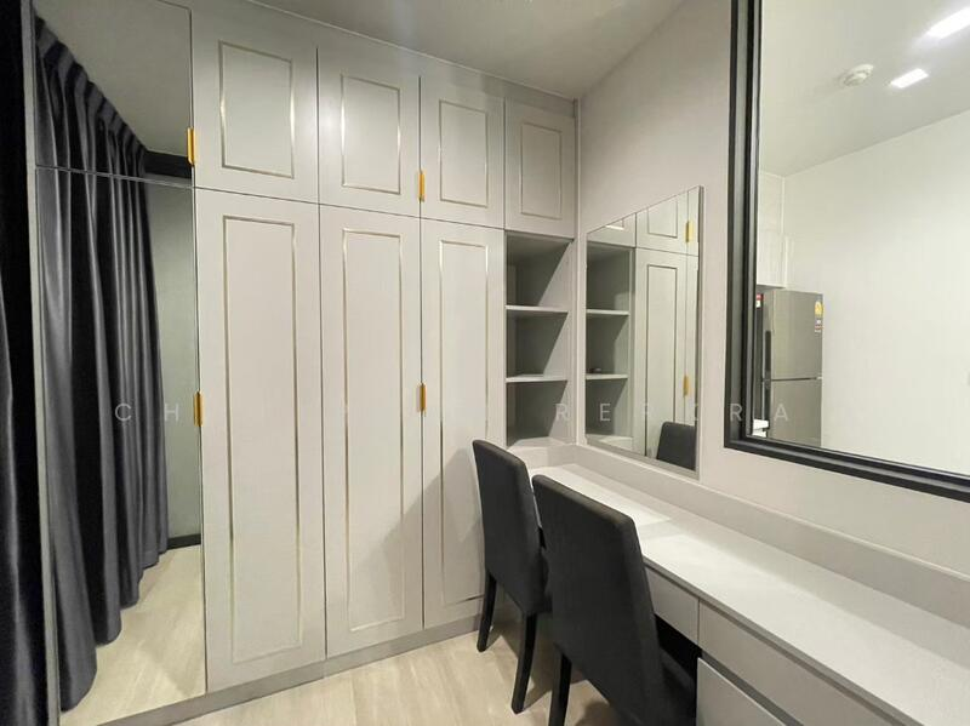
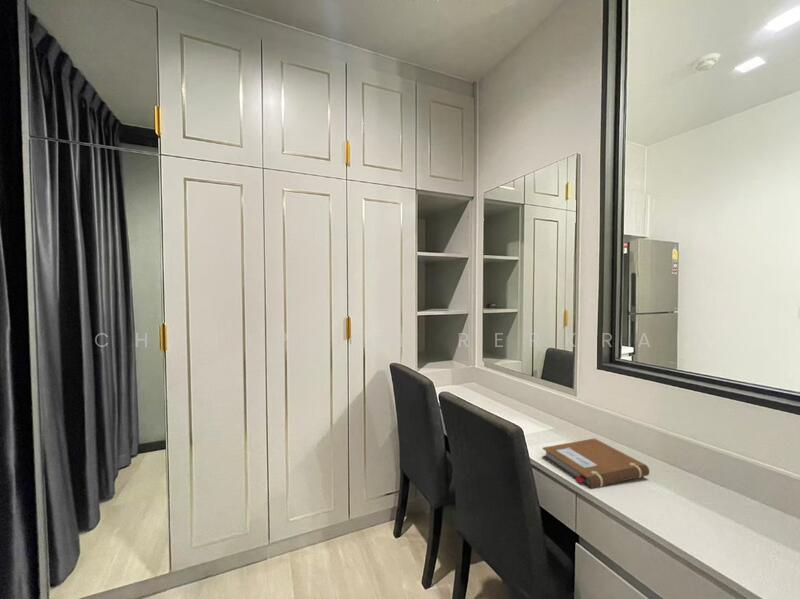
+ notebook [541,437,650,490]
